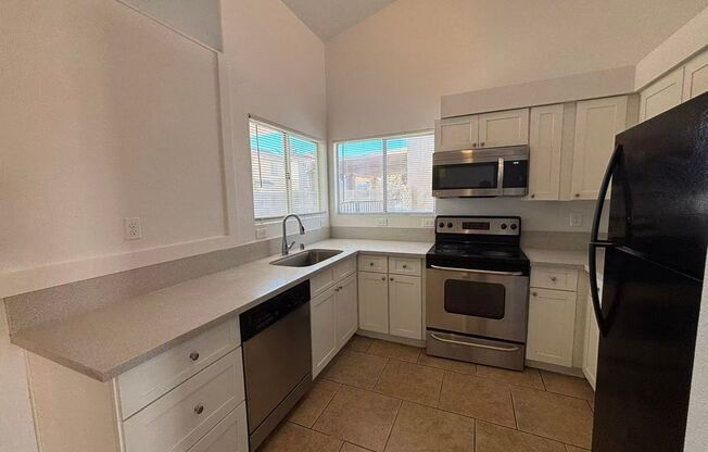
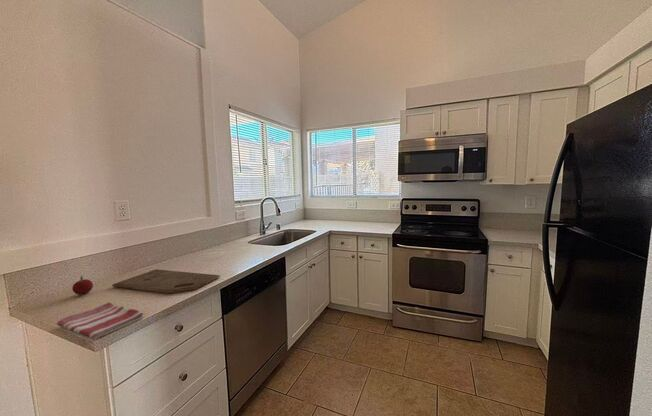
+ fruit [71,270,94,296]
+ dish towel [56,301,144,340]
+ cutting board [111,268,221,294]
